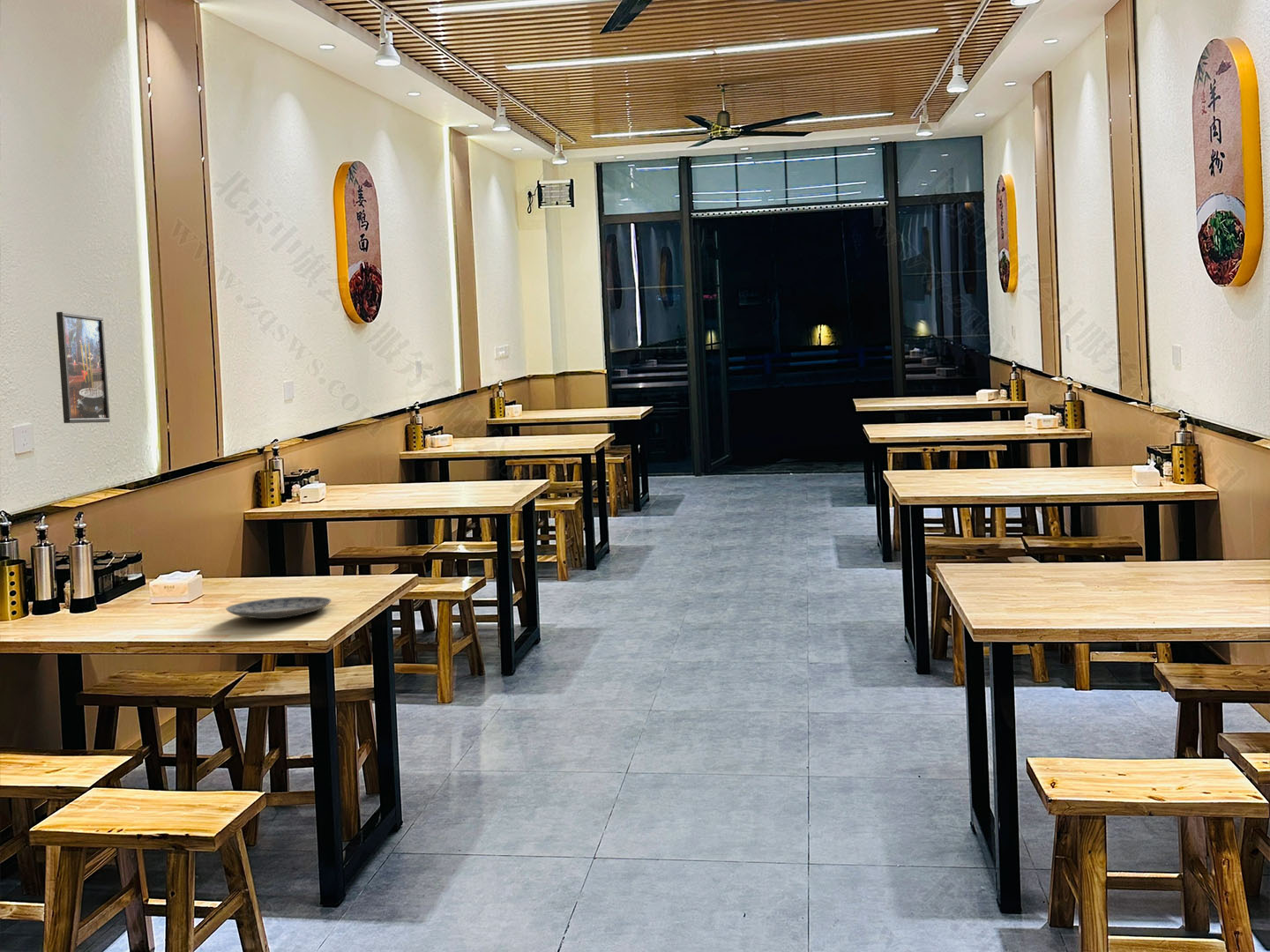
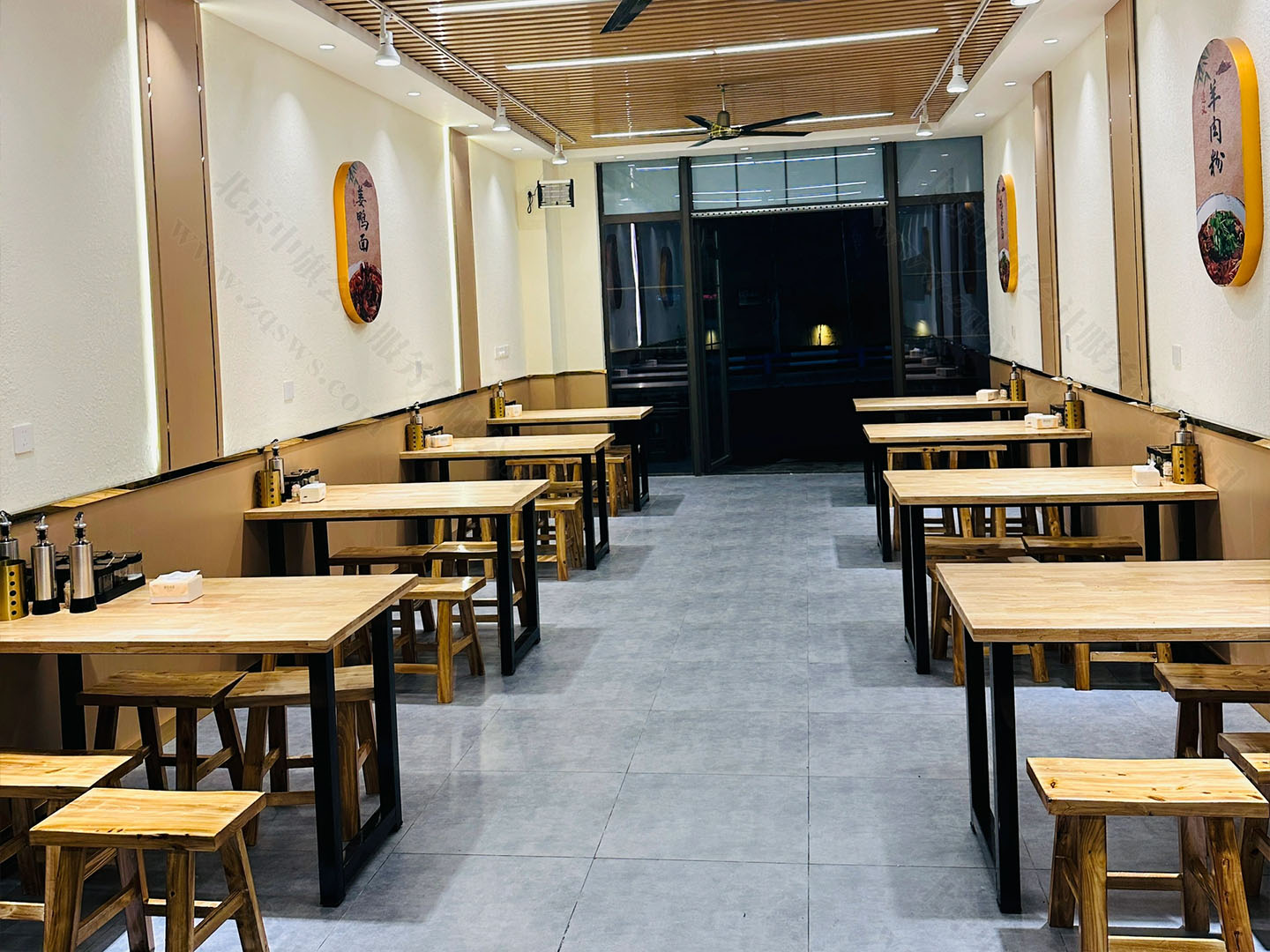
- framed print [56,311,111,424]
- plate [225,596,332,620]
